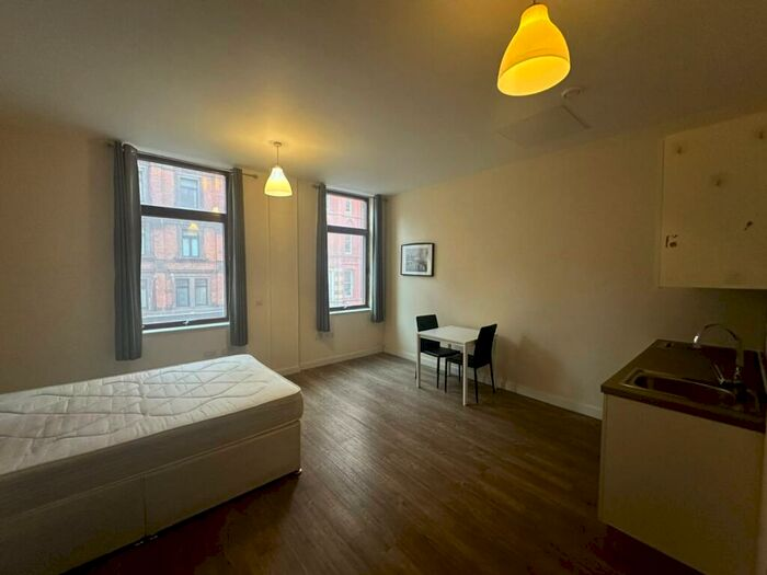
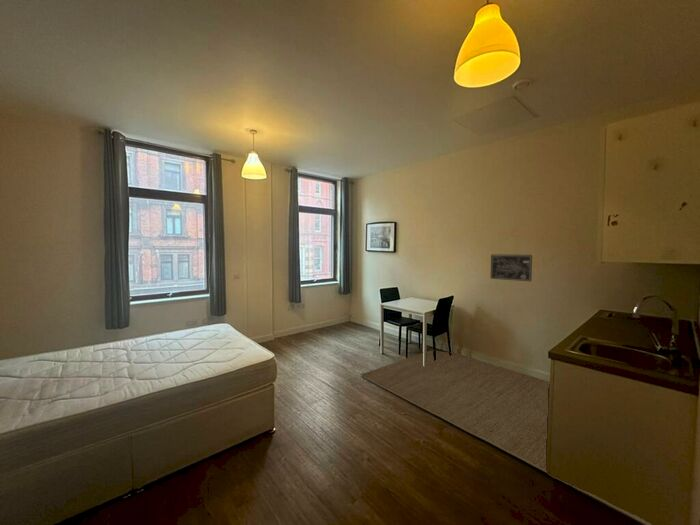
+ rug [359,349,654,525]
+ wall art [490,254,533,282]
